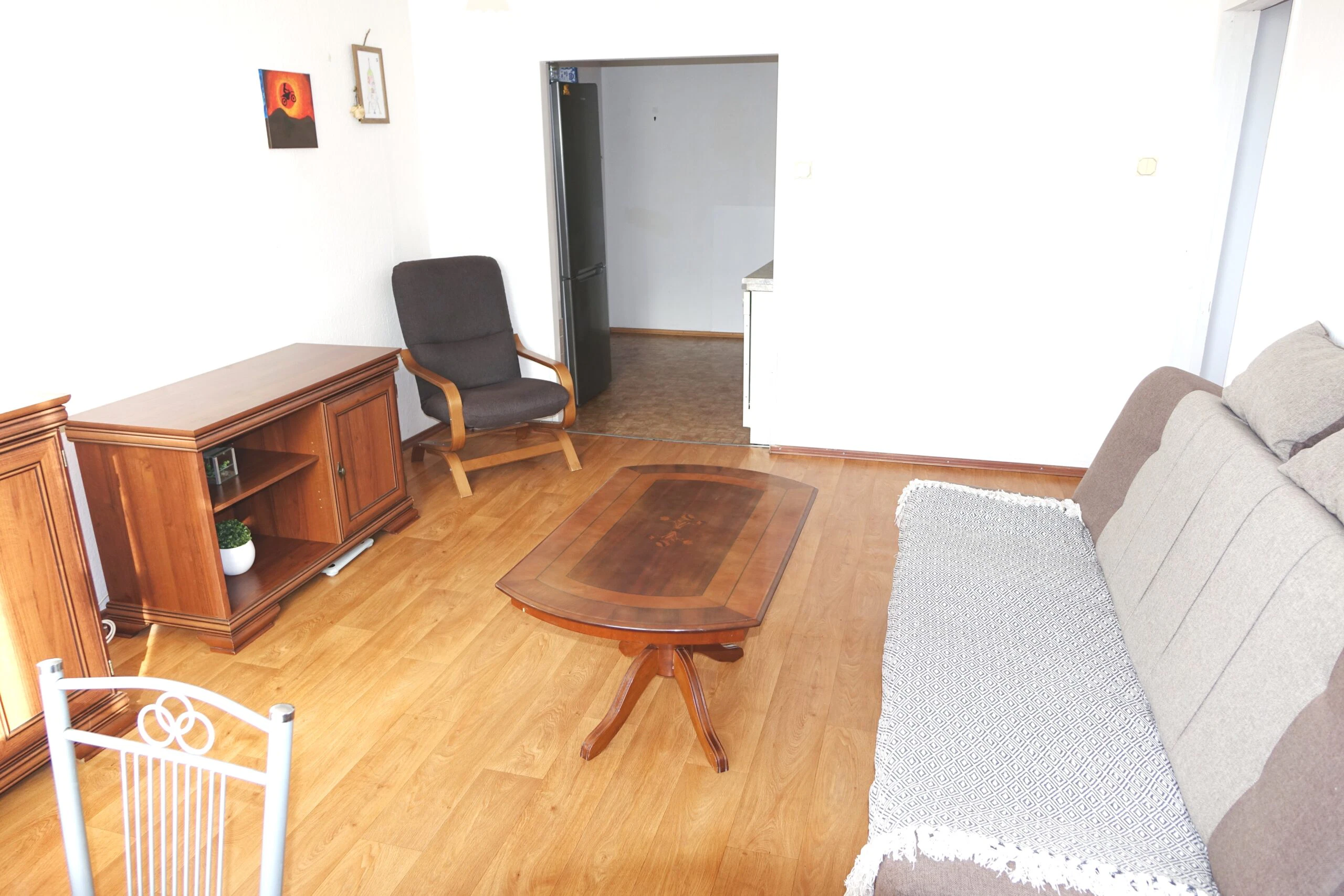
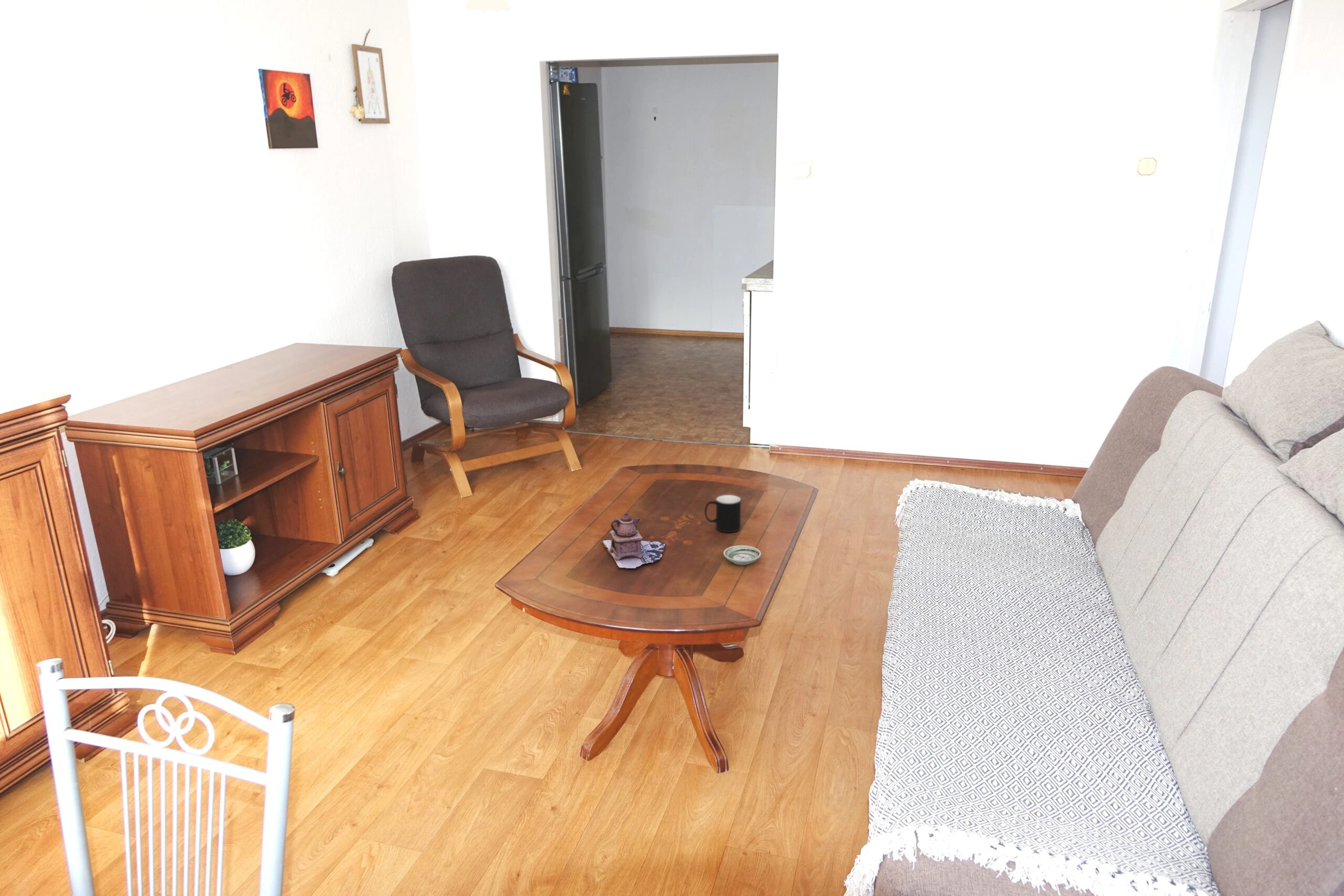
+ cup [704,494,741,533]
+ teapot [602,513,666,568]
+ saucer [723,545,762,566]
